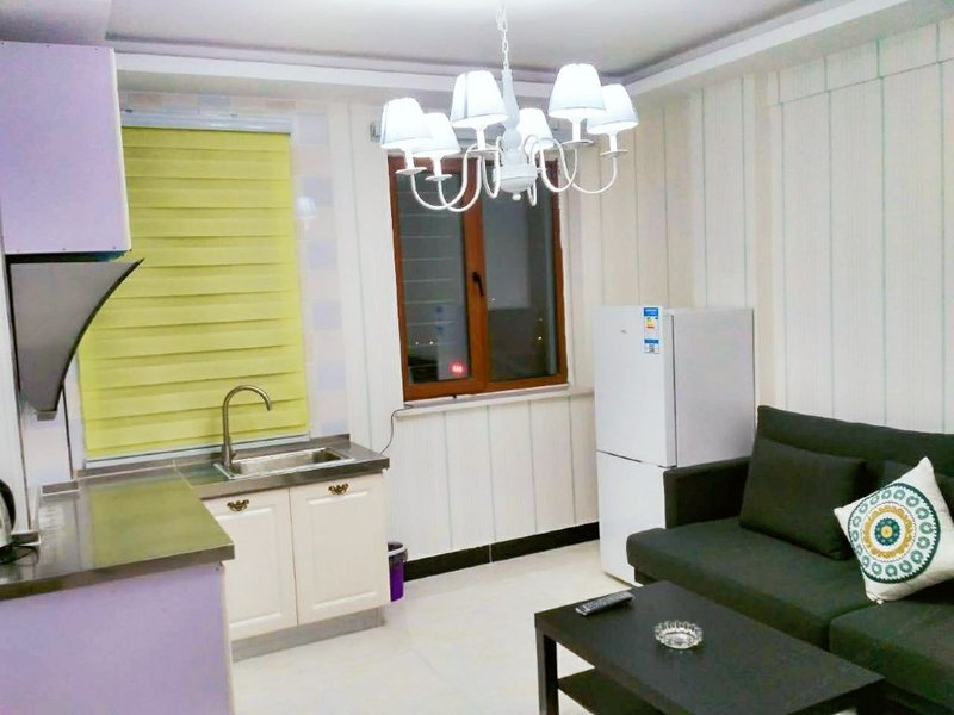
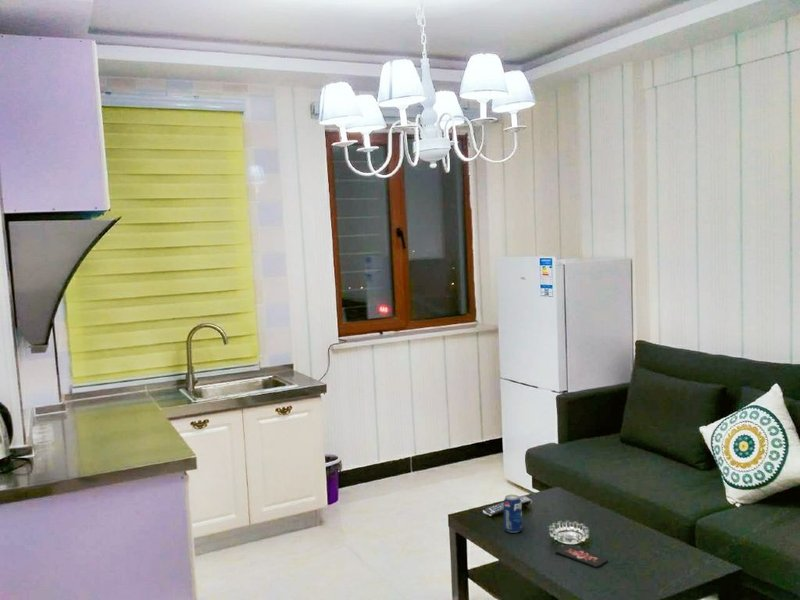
+ smartphone [555,544,609,568]
+ beverage can [502,494,523,534]
